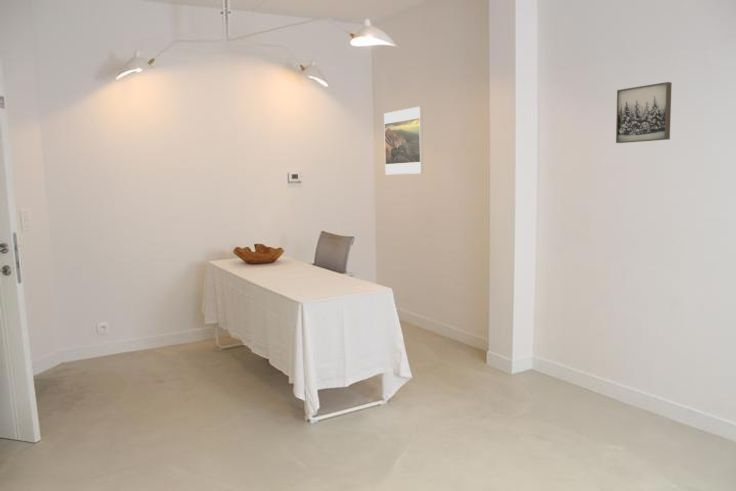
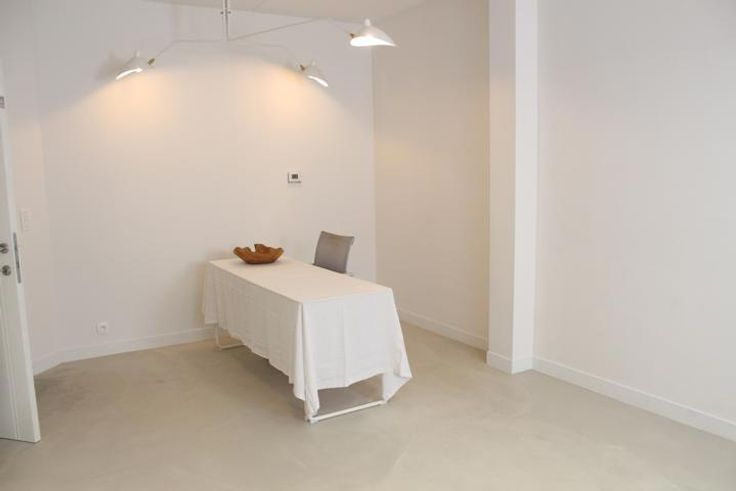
- wall art [615,81,673,144]
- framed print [383,106,424,175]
